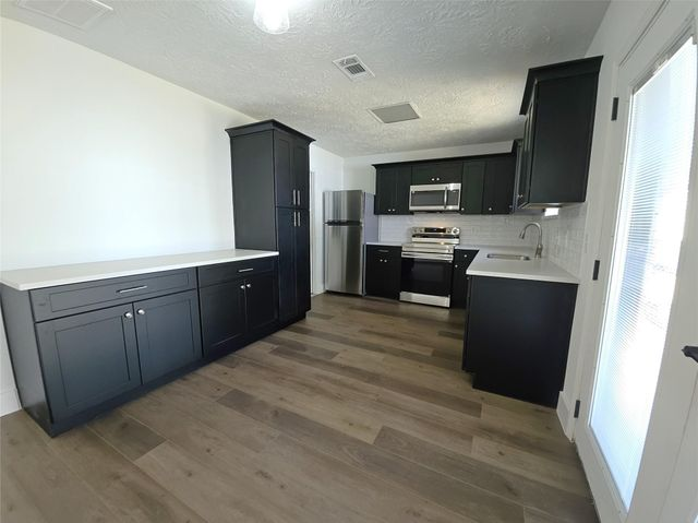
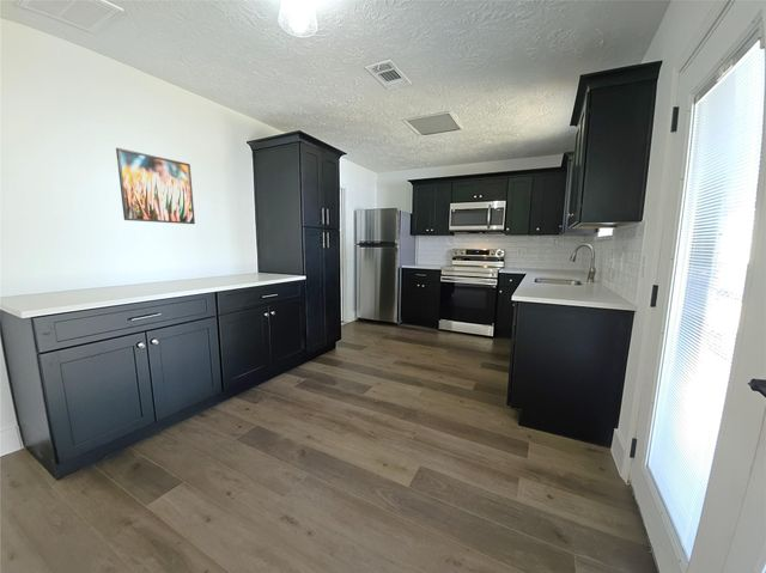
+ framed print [115,147,196,225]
